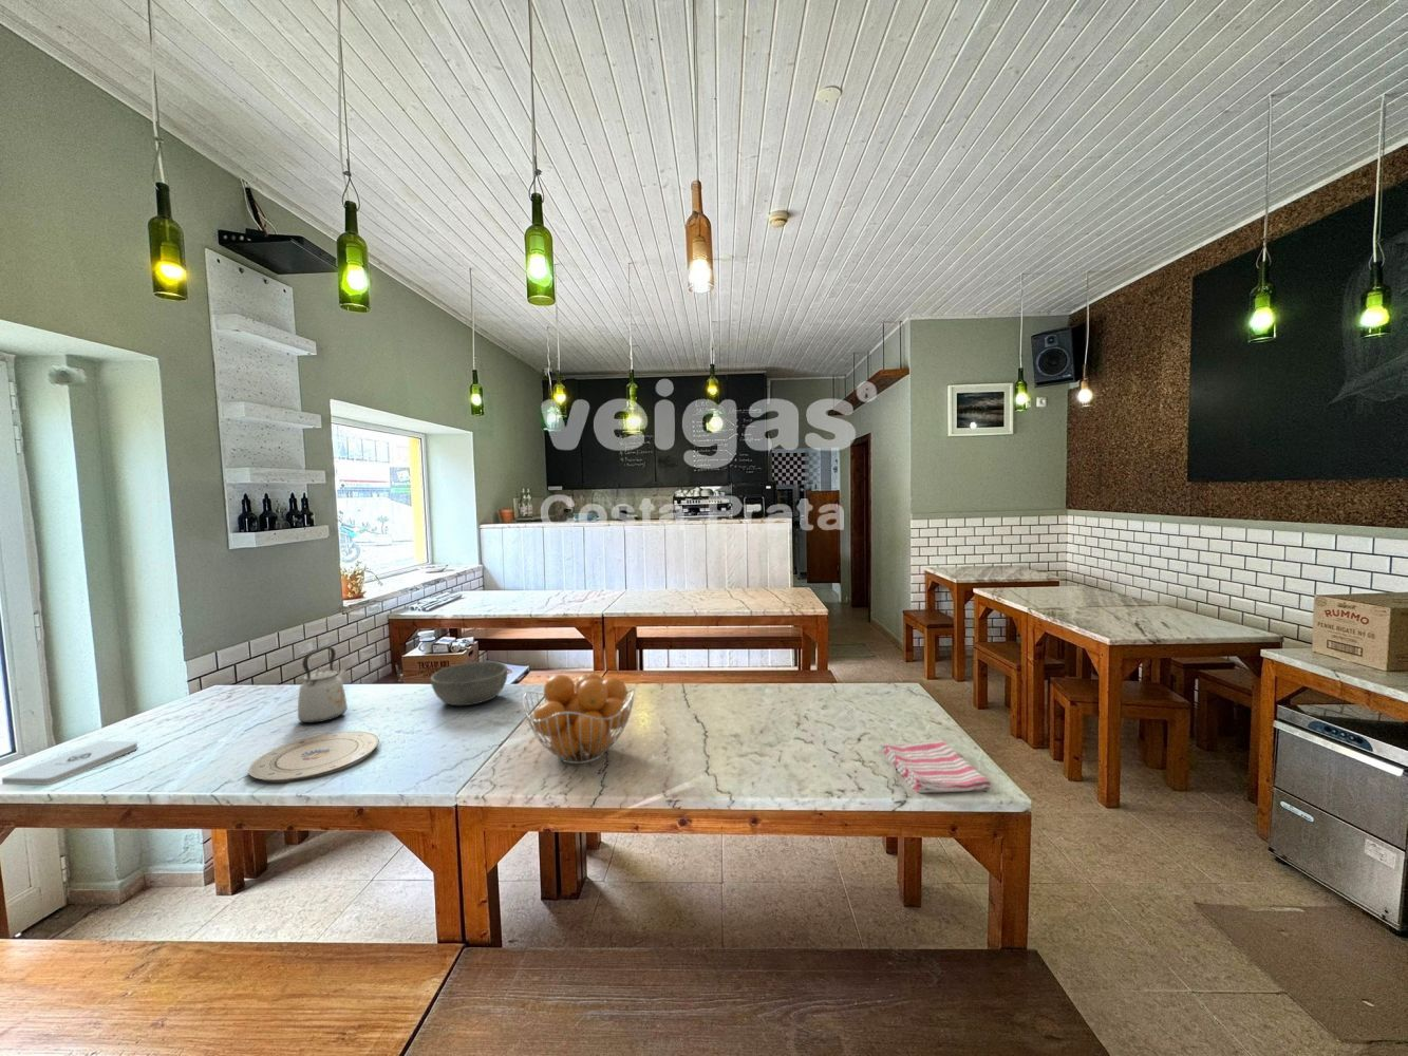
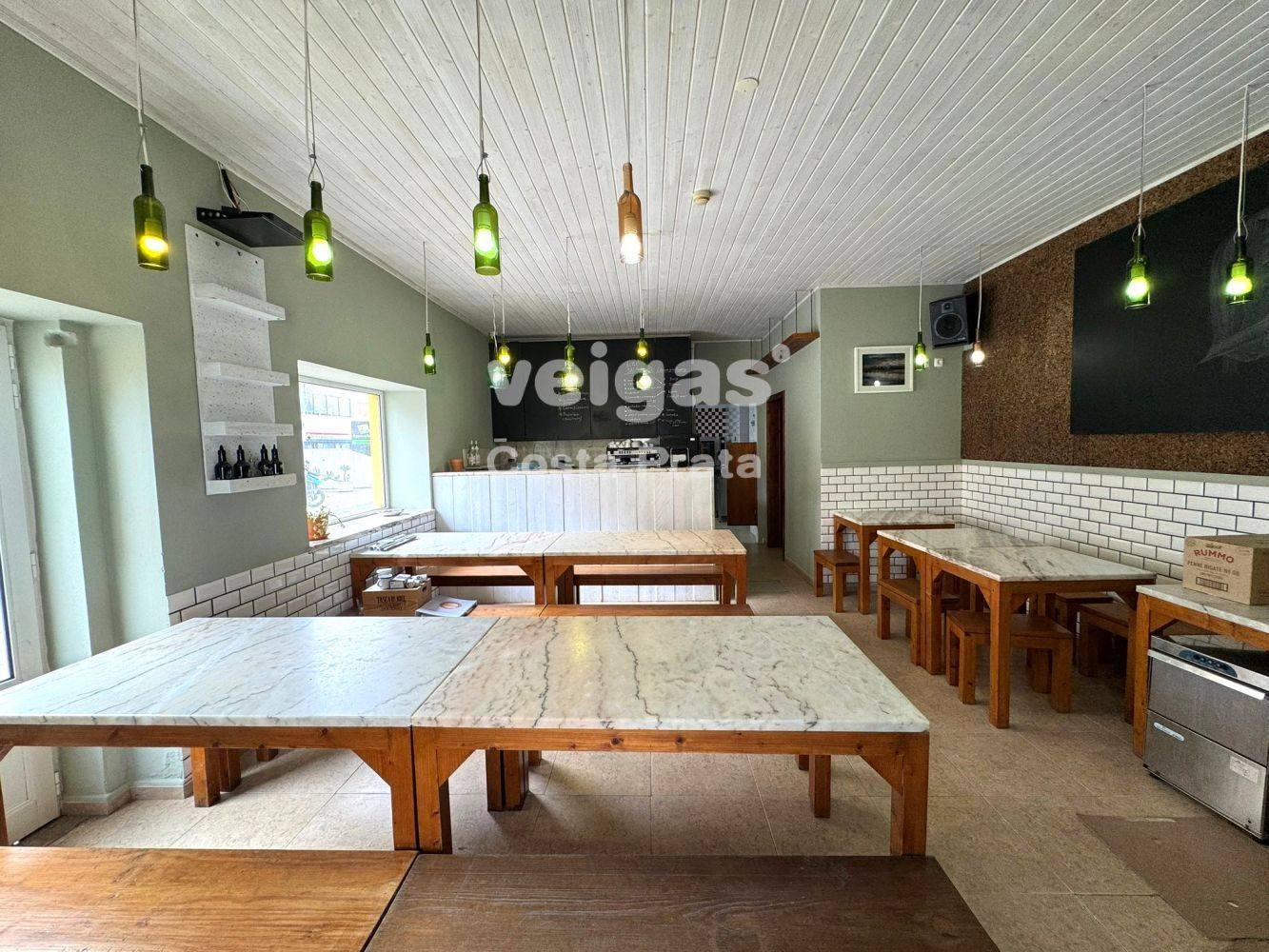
- dish towel [880,740,993,794]
- plate [247,731,381,783]
- kettle [297,647,348,724]
- bowl [429,661,509,707]
- fruit basket [521,671,636,764]
- notepad [1,740,140,785]
